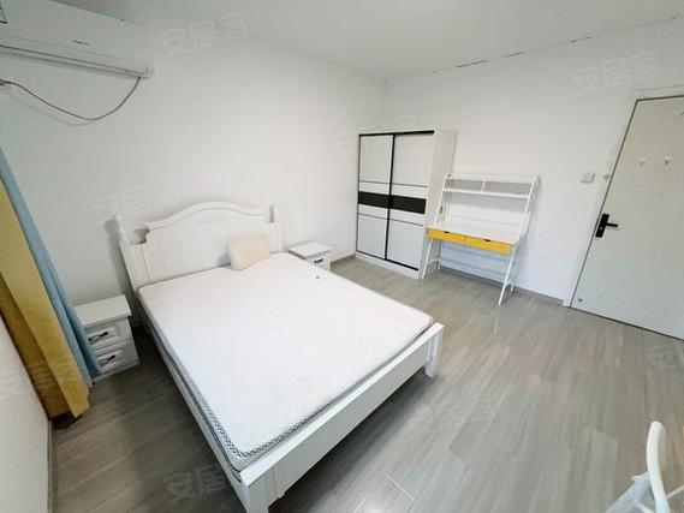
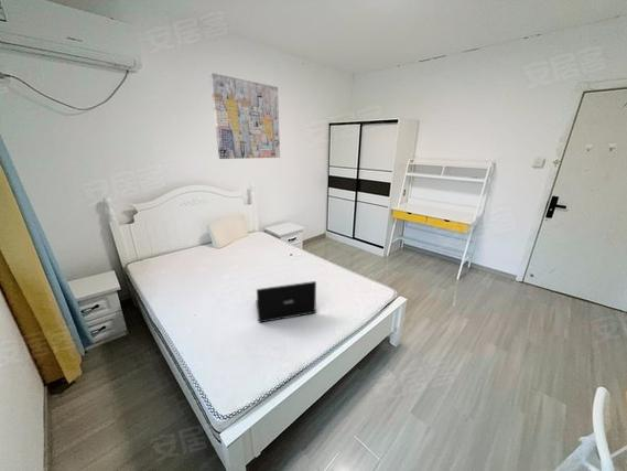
+ wall art [209,72,281,160]
+ laptop [256,280,317,323]
